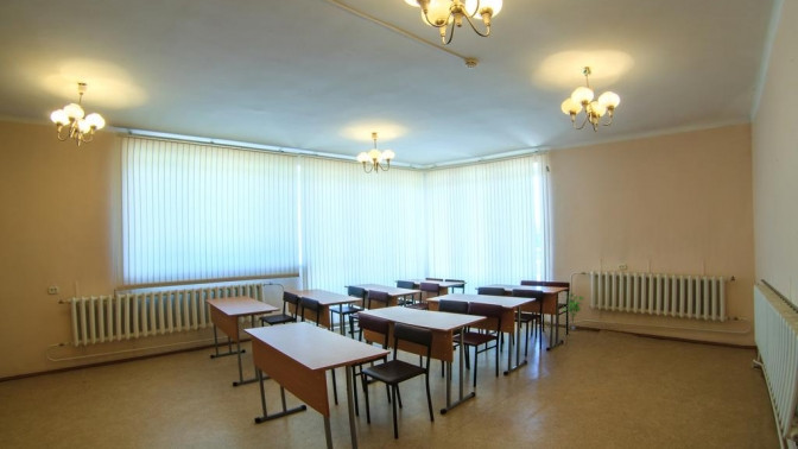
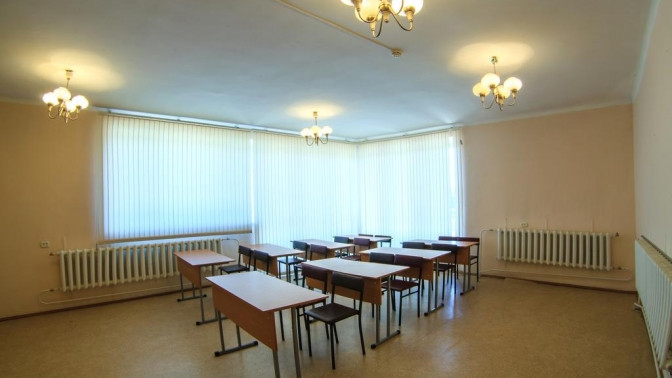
- potted plant [558,291,585,331]
